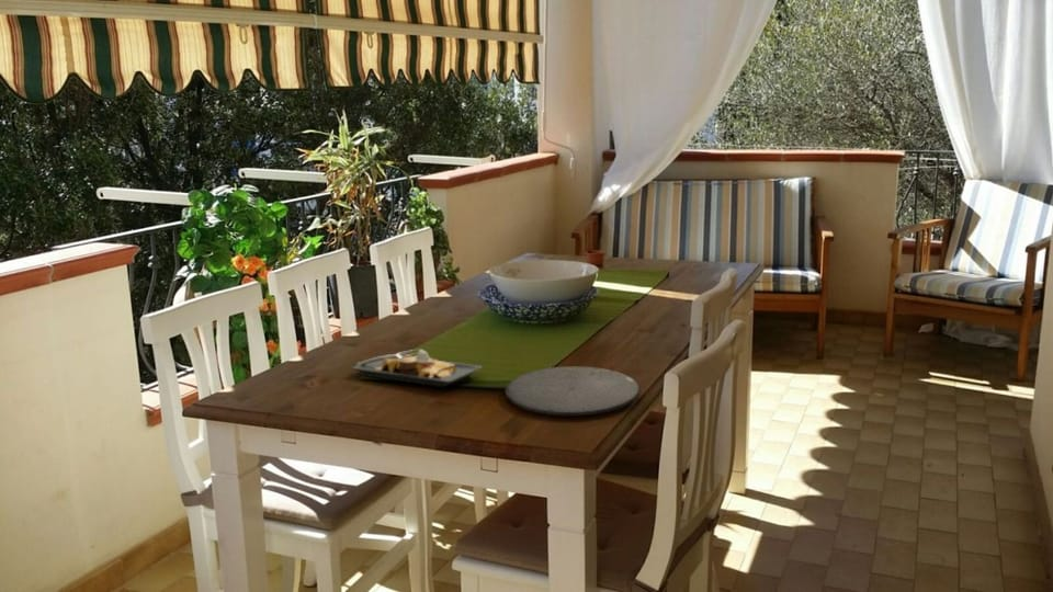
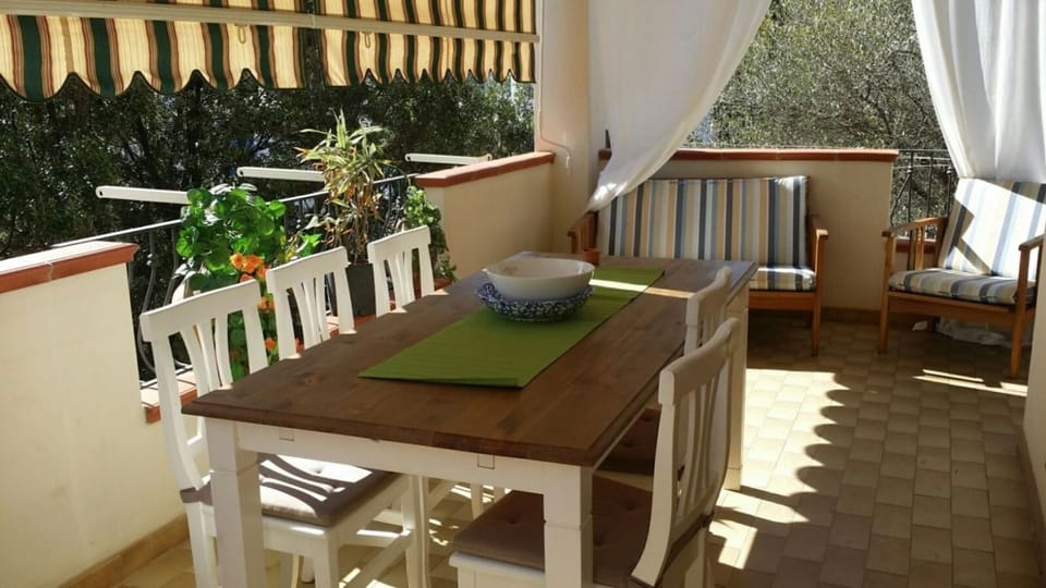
- plate [350,348,485,388]
- plate [503,365,641,417]
